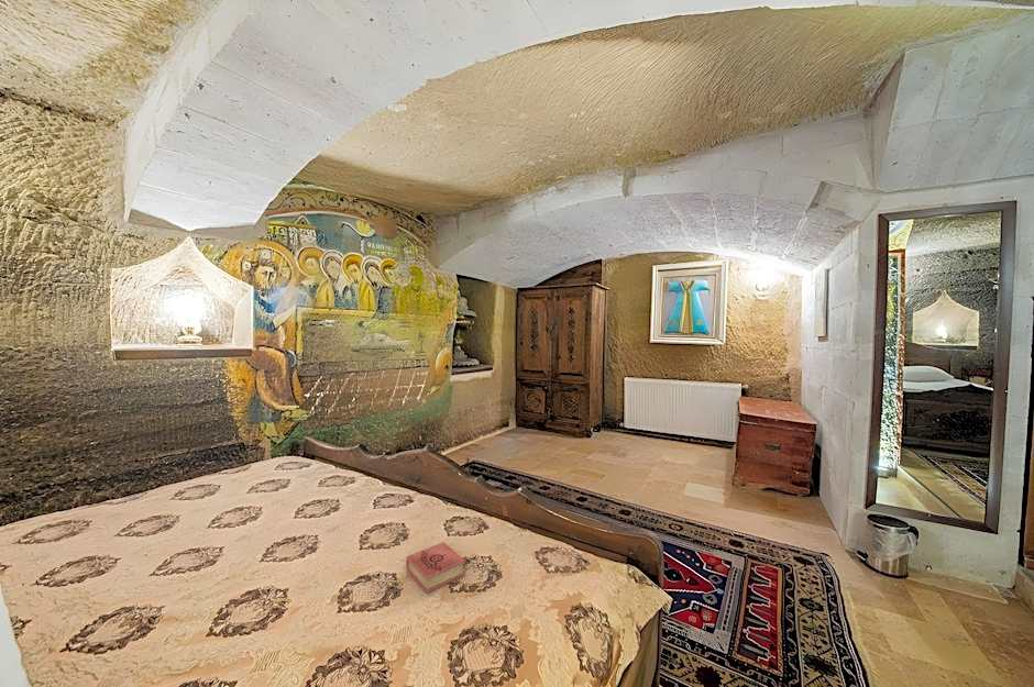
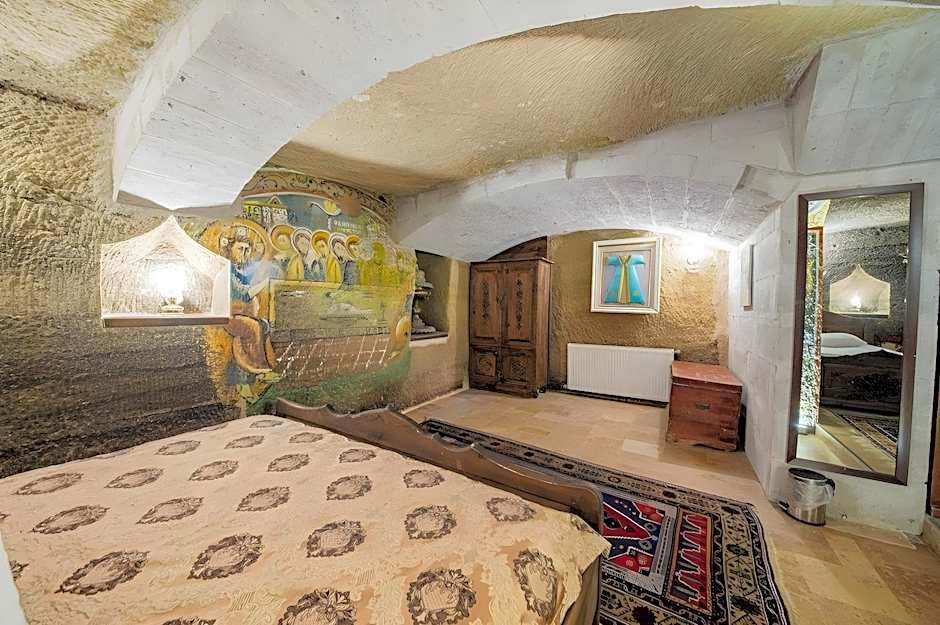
- book [405,541,466,594]
